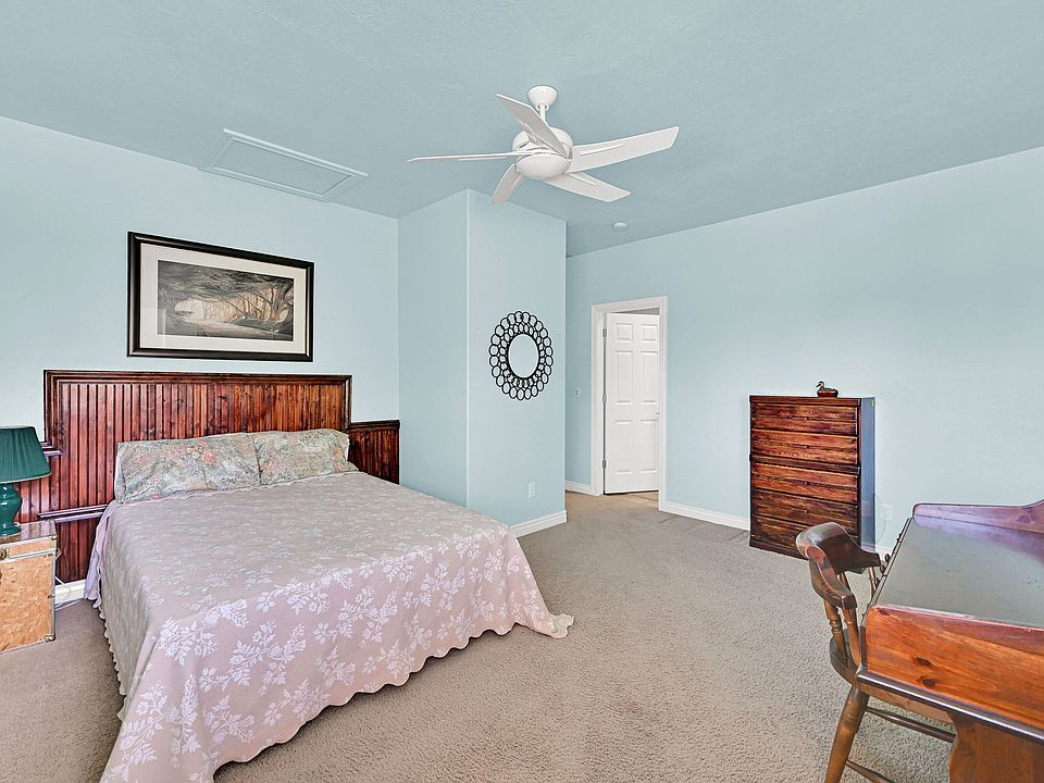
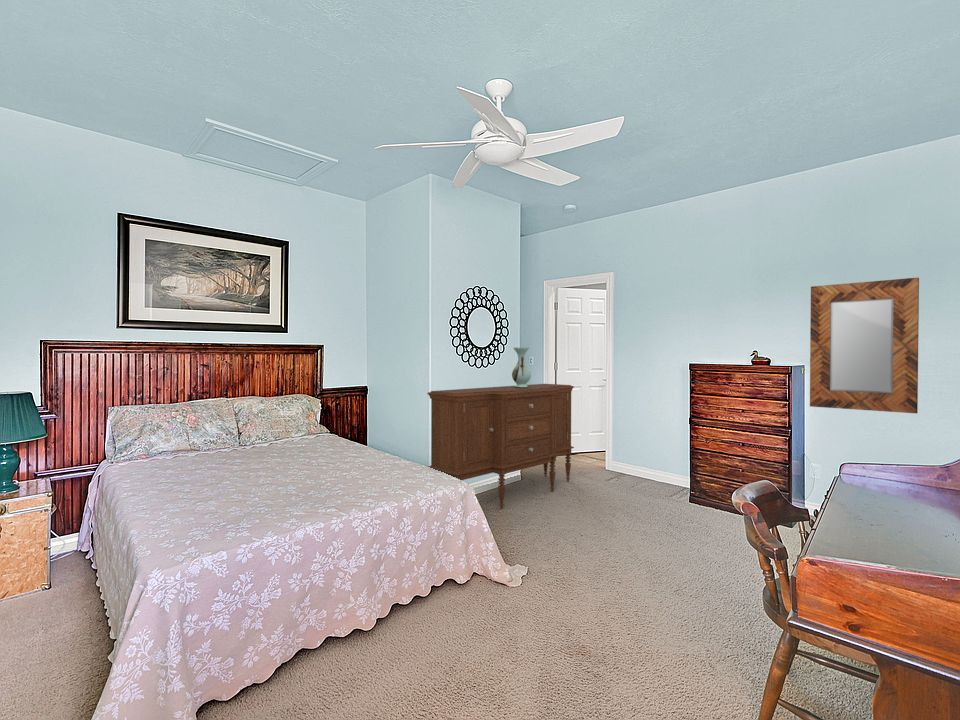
+ home mirror [809,276,920,414]
+ decorative vase [511,346,532,388]
+ sideboard [426,383,575,510]
